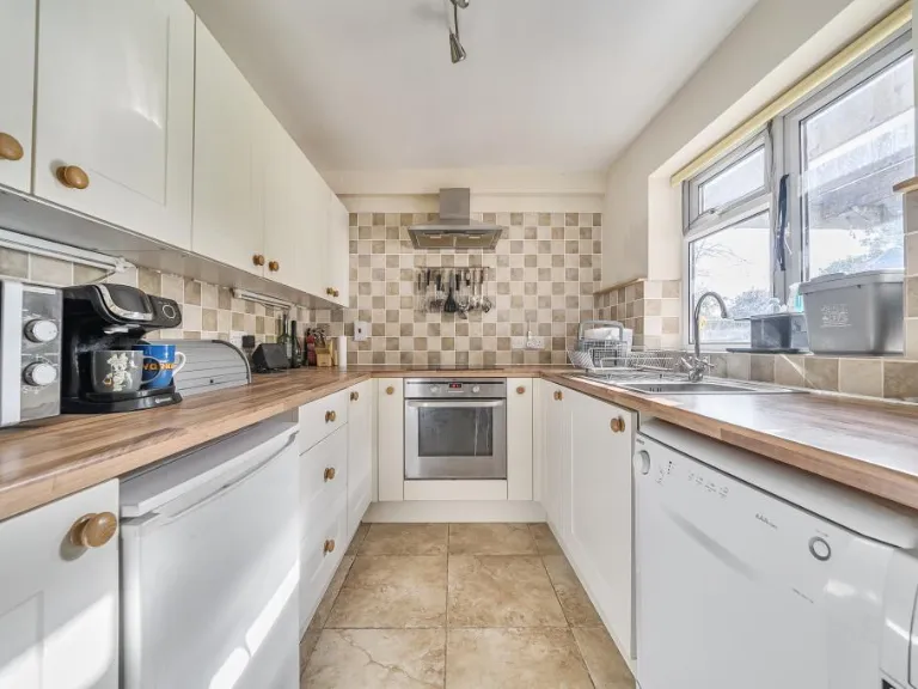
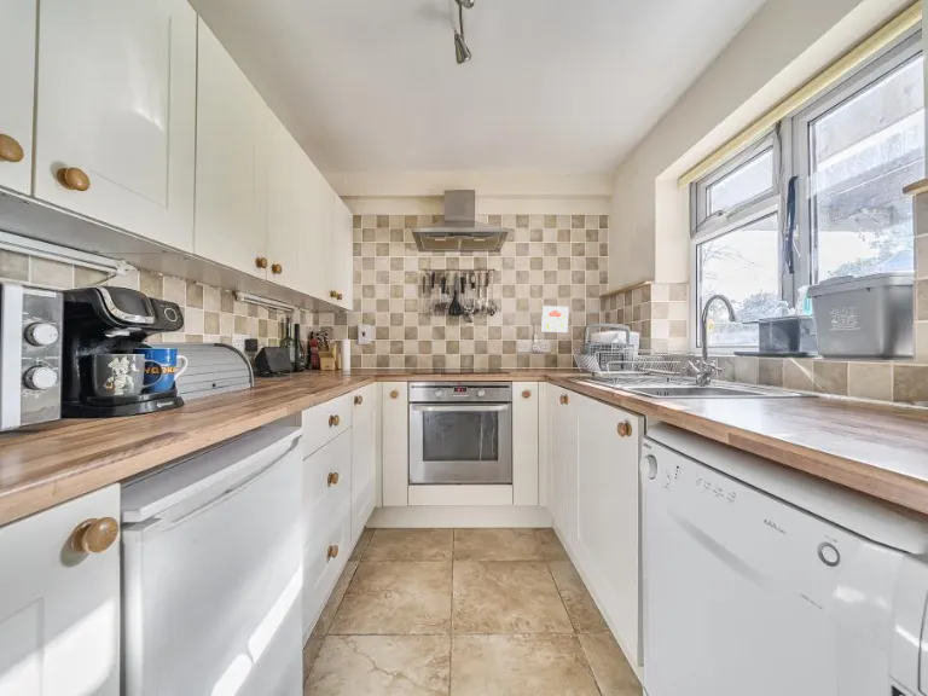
+ decorative tile [540,304,570,334]
